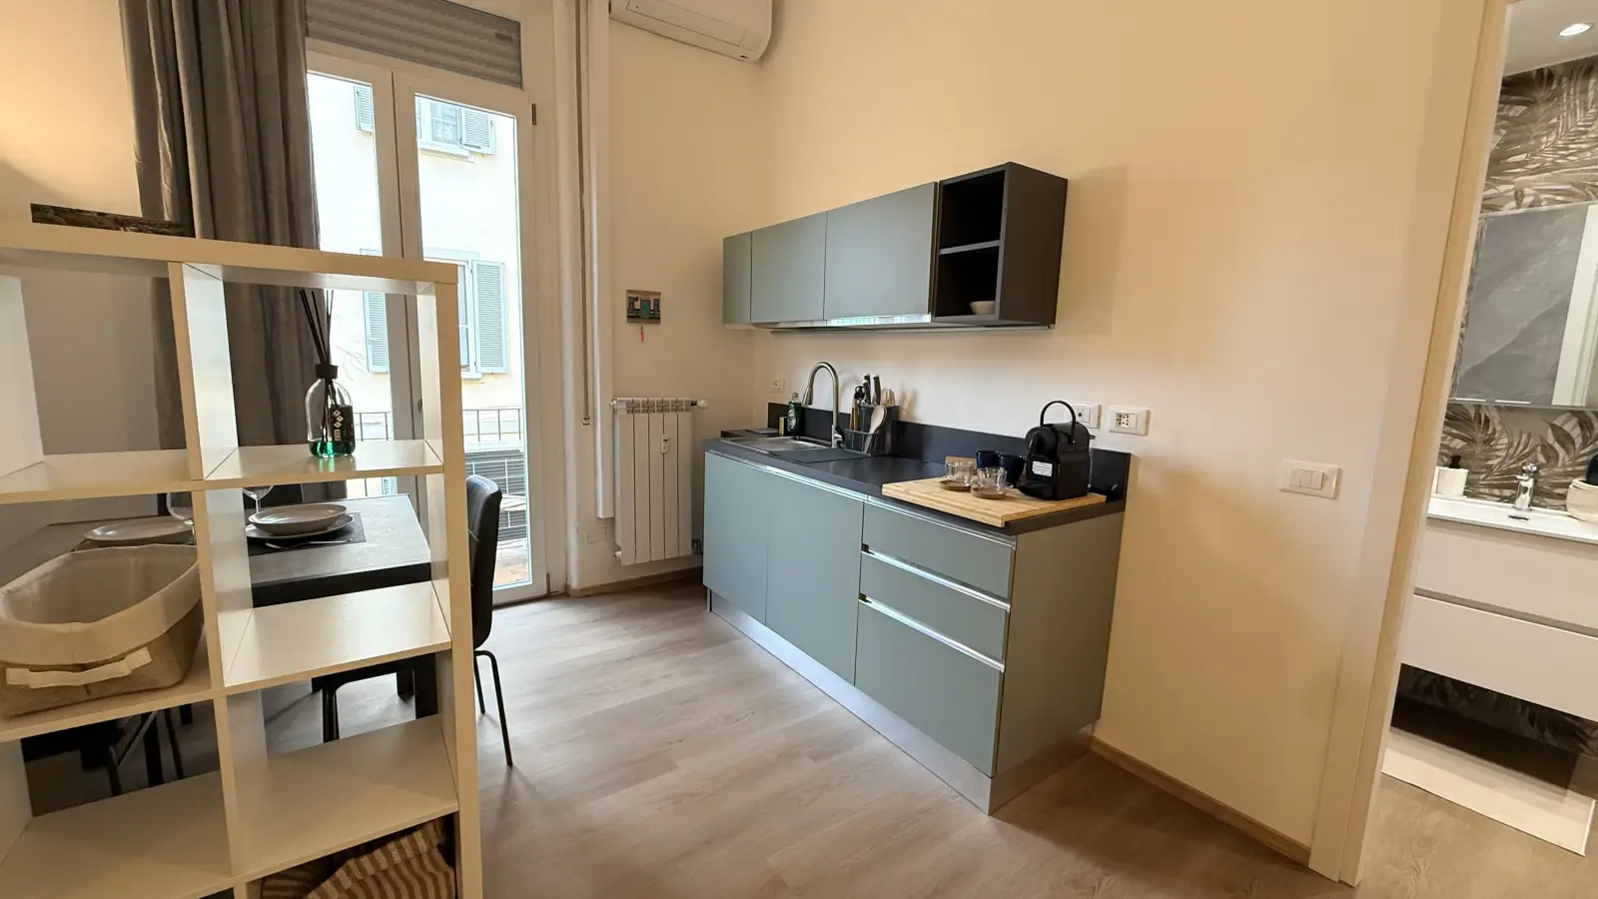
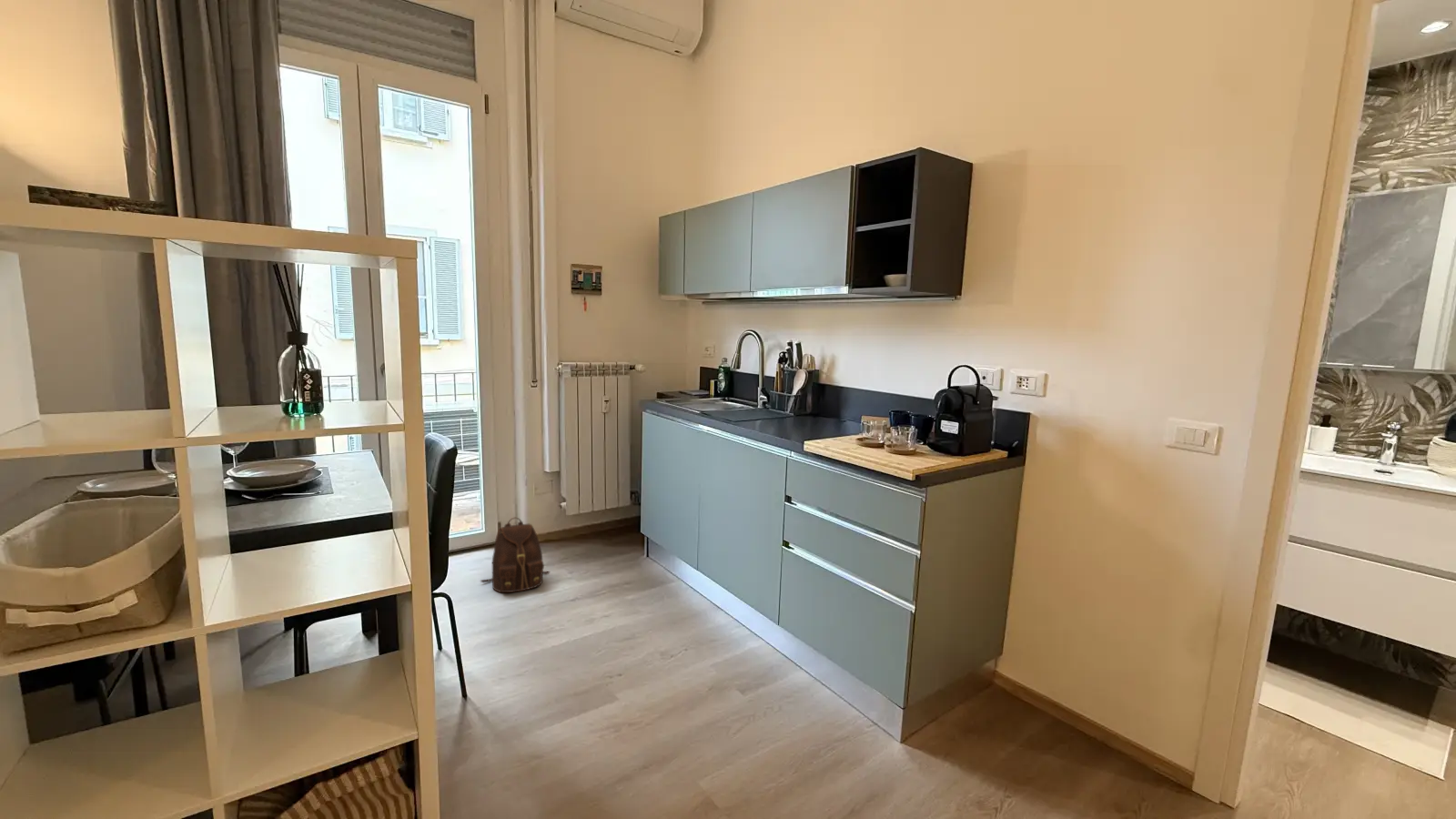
+ backpack [480,517,551,593]
